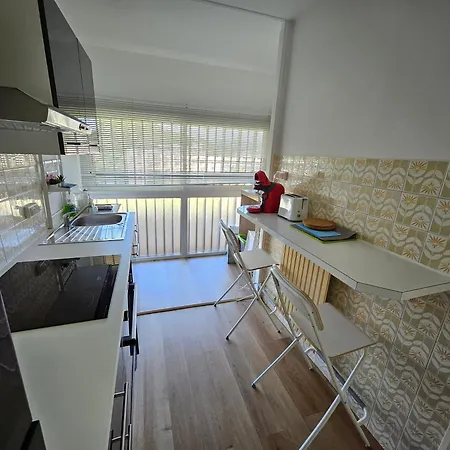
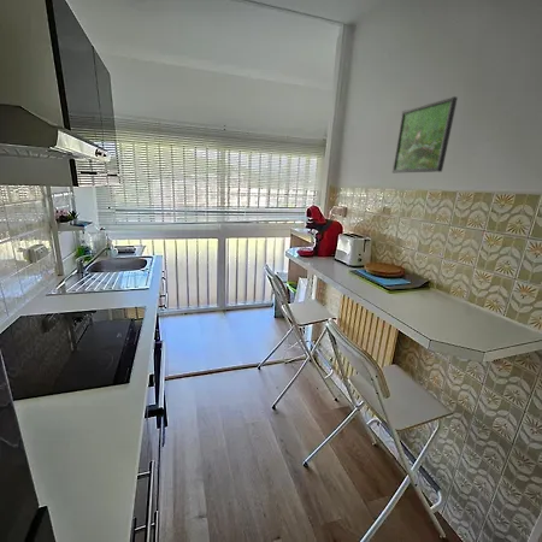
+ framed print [391,95,459,173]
